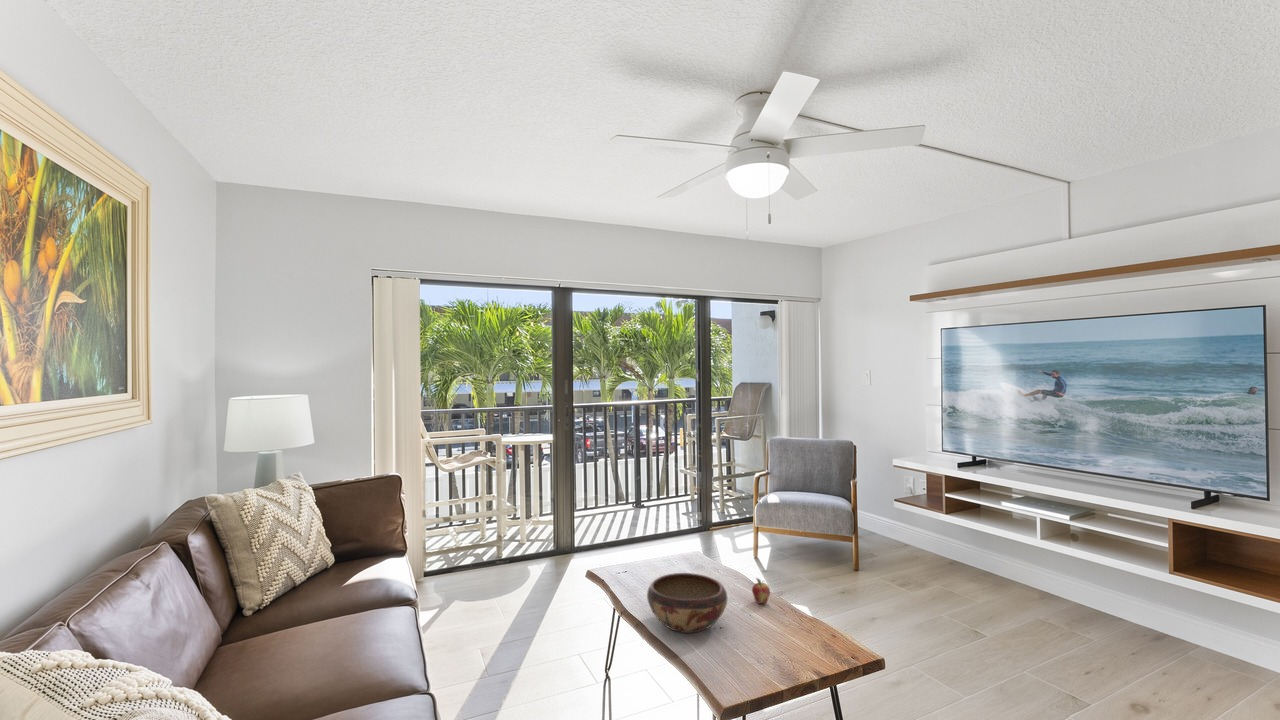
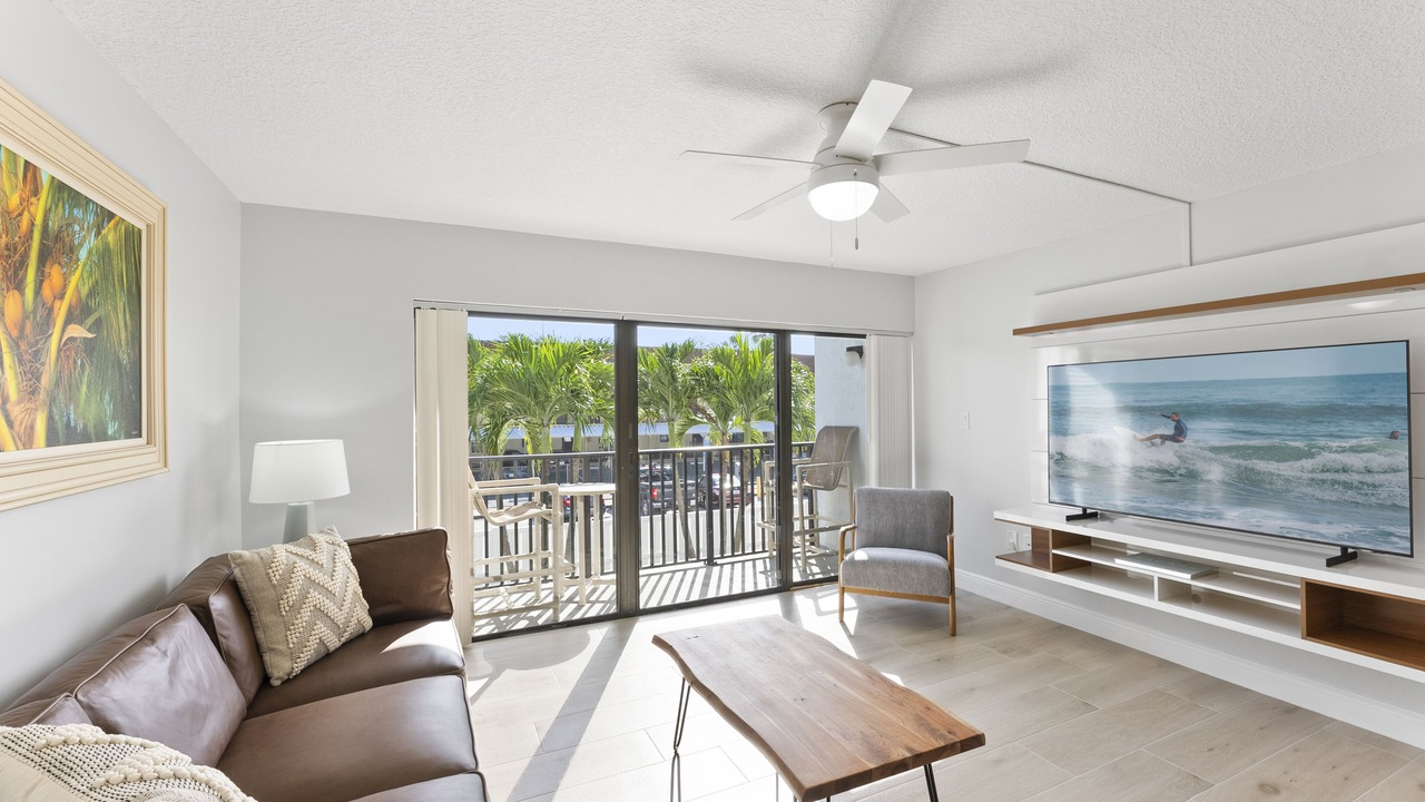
- fruit [751,576,771,605]
- decorative bowl [646,572,728,634]
